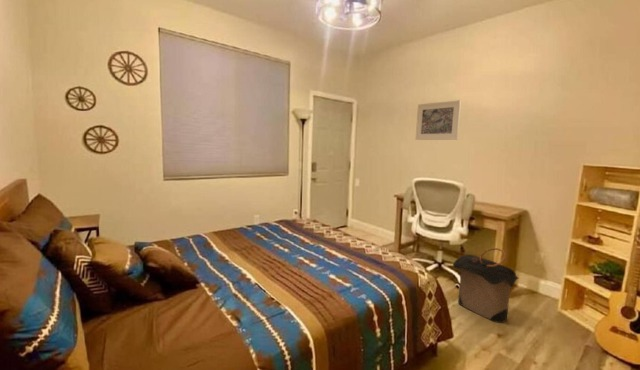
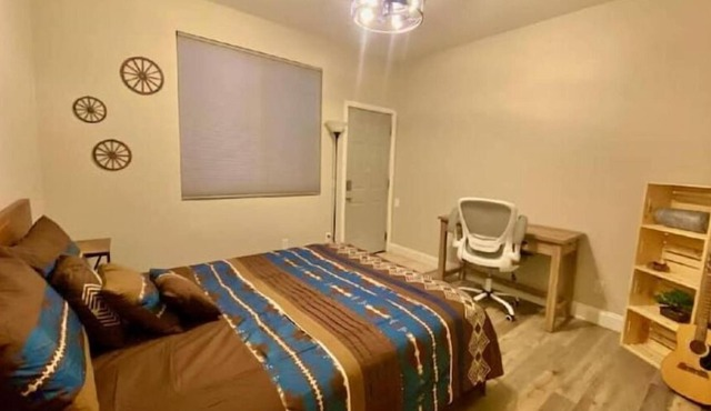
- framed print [415,99,462,141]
- laundry hamper [452,247,520,324]
